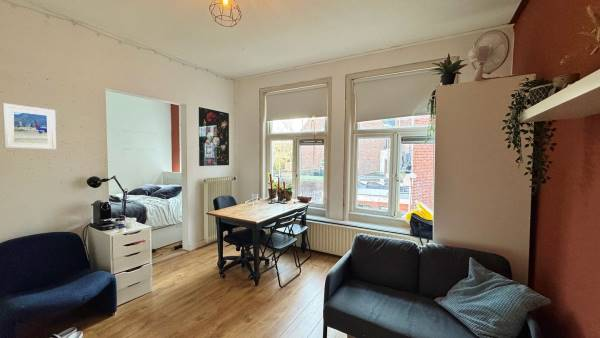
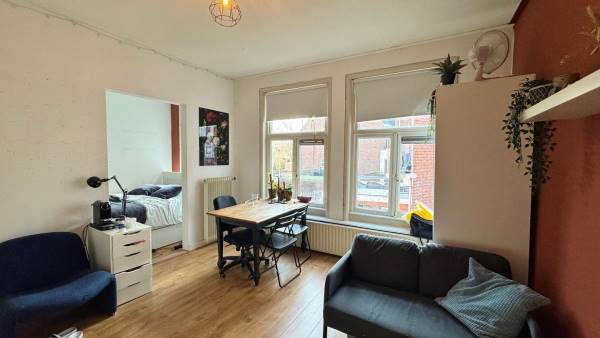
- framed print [2,102,57,151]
